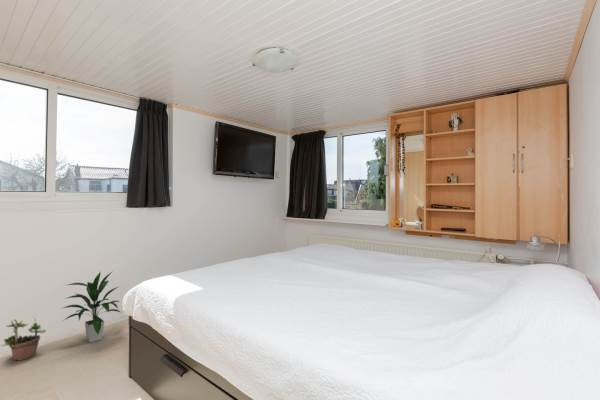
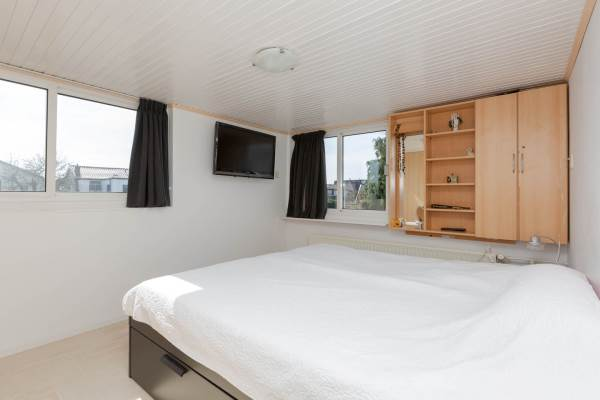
- indoor plant [60,270,121,343]
- potted plant [1,313,47,362]
